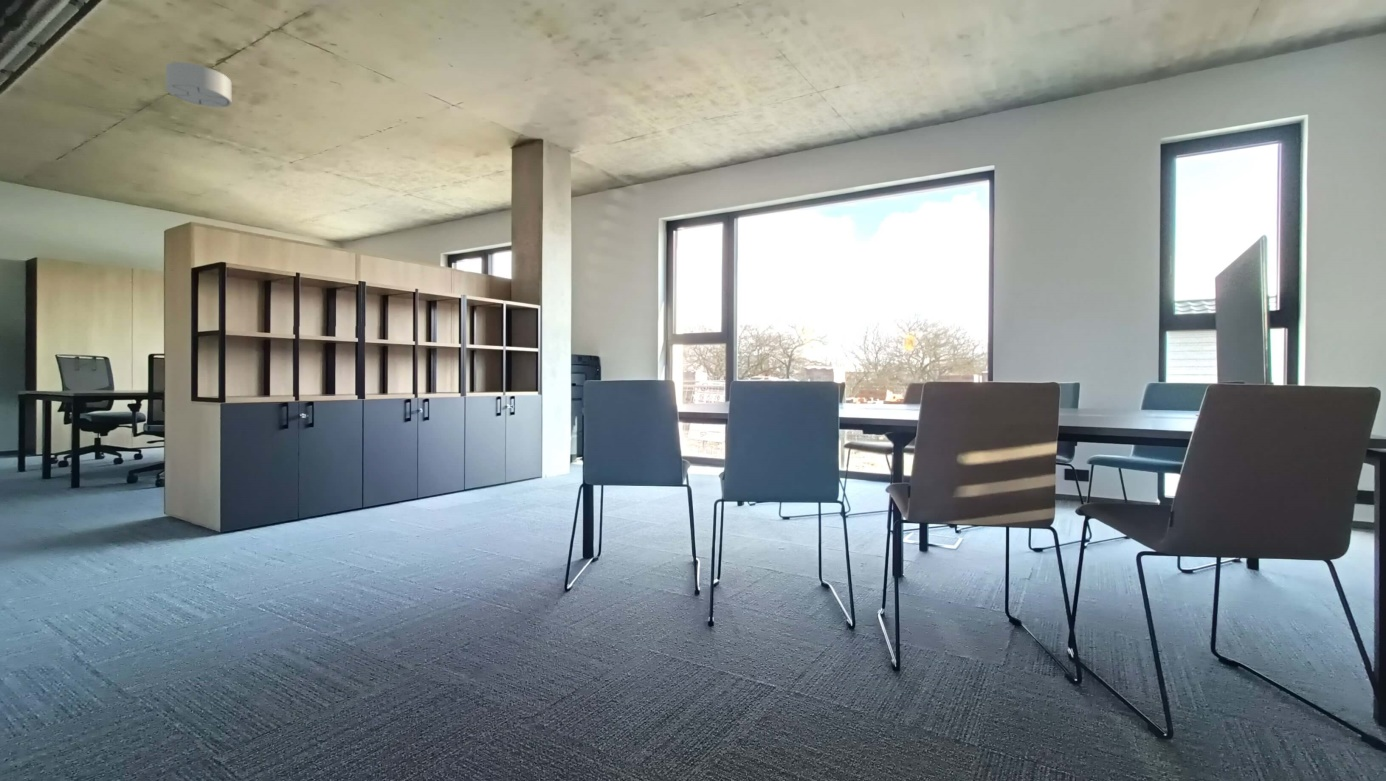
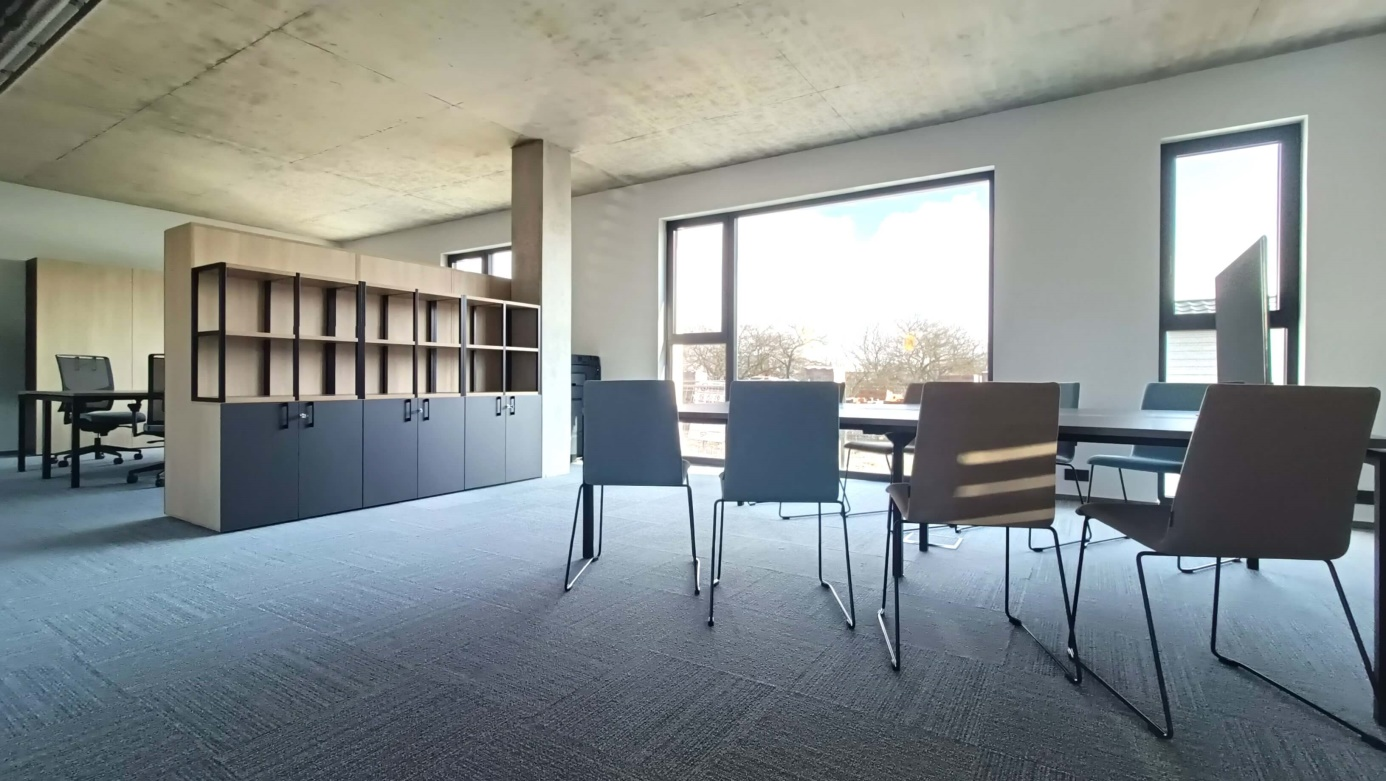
- ceiling light [165,61,232,108]
